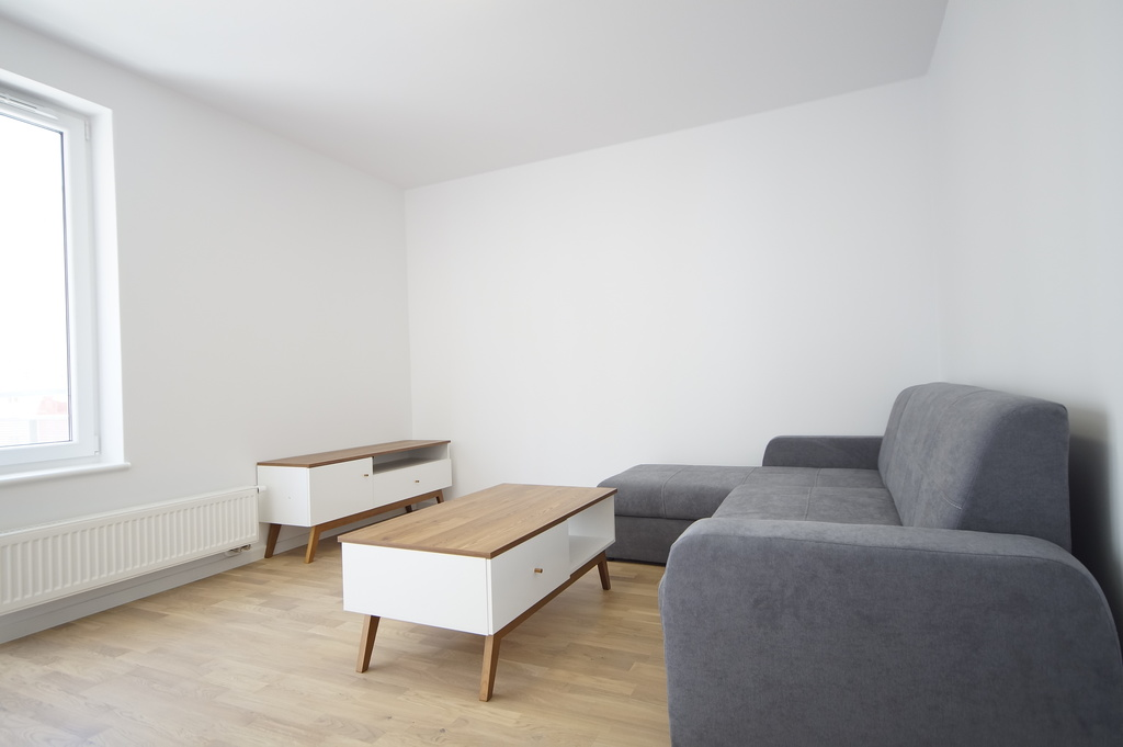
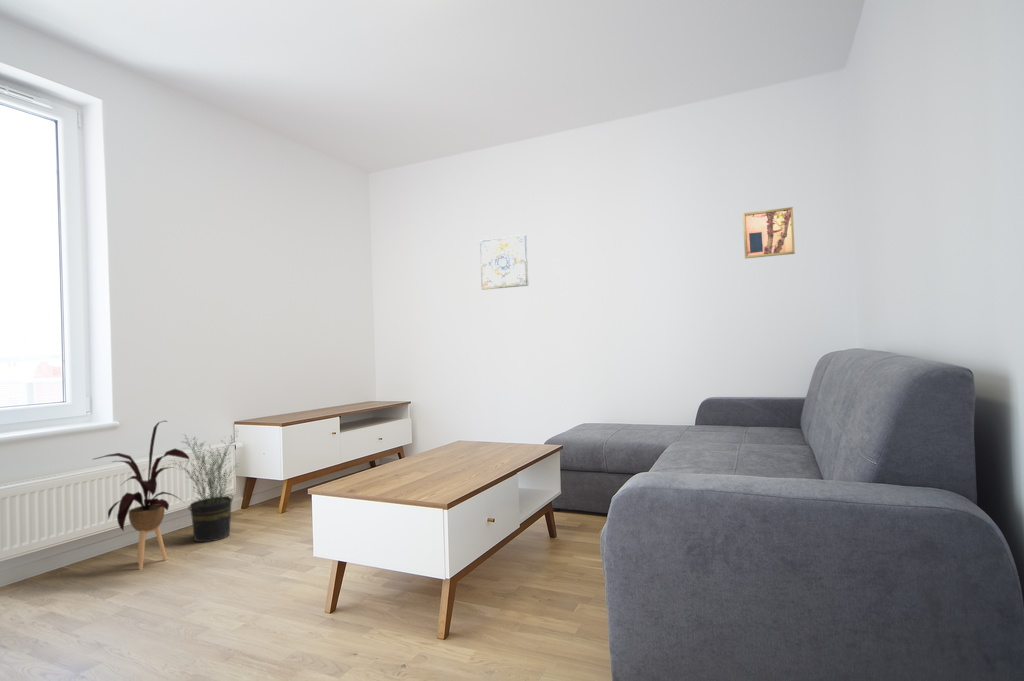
+ potted plant [168,428,239,543]
+ wall art [742,206,796,259]
+ house plant [93,420,190,571]
+ wall art [479,234,529,291]
